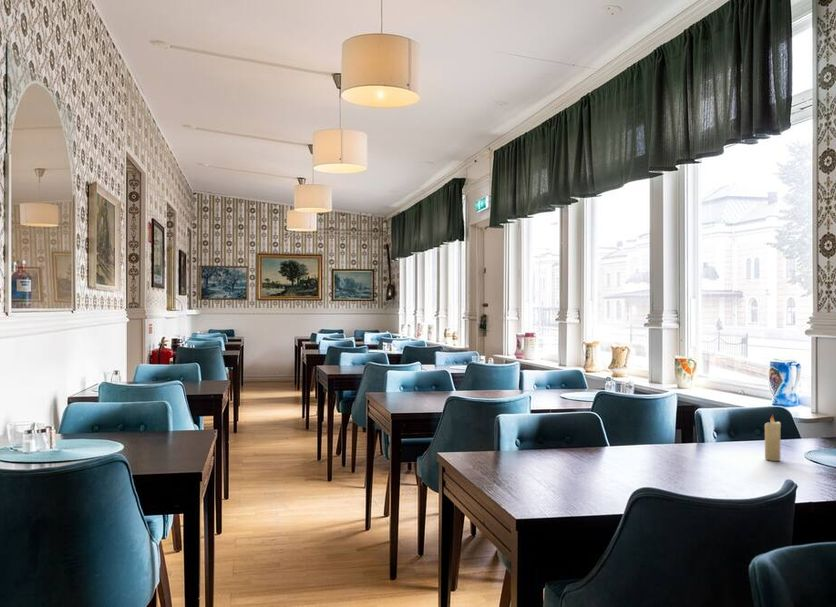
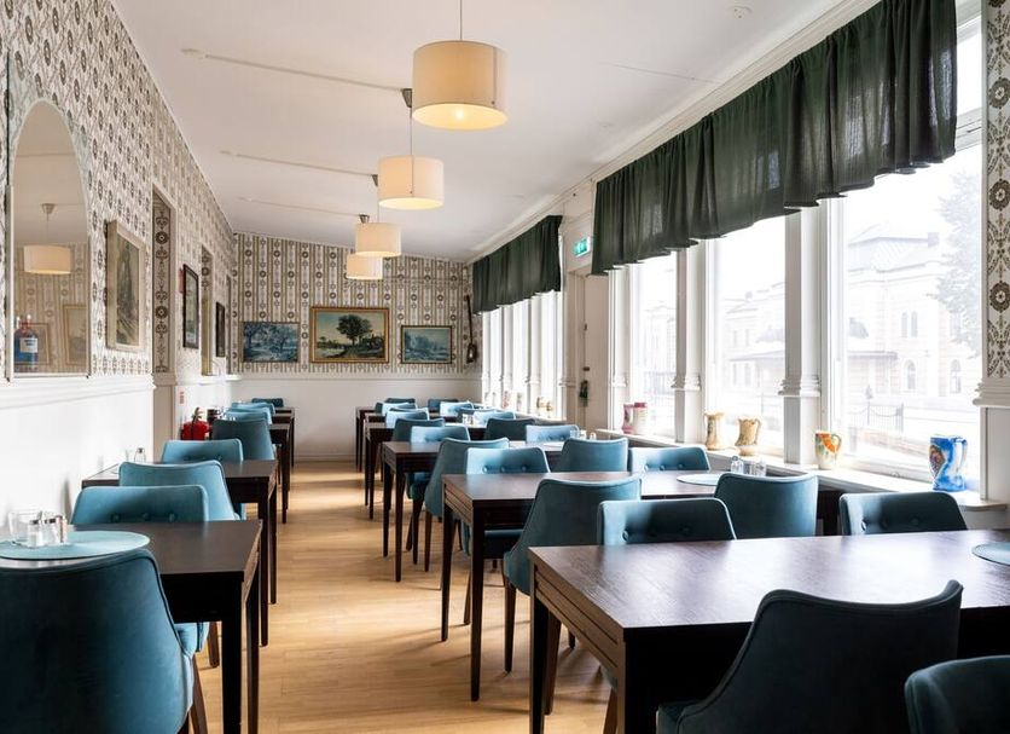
- candle [764,413,782,462]
